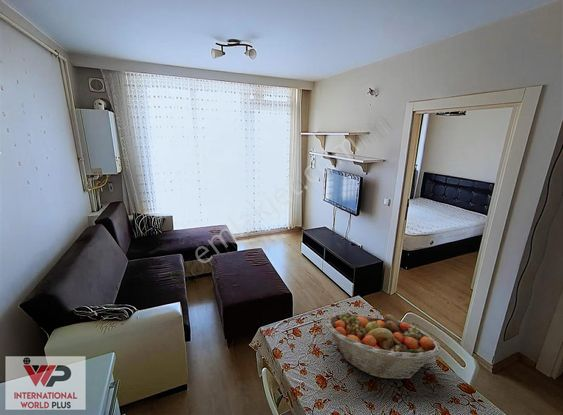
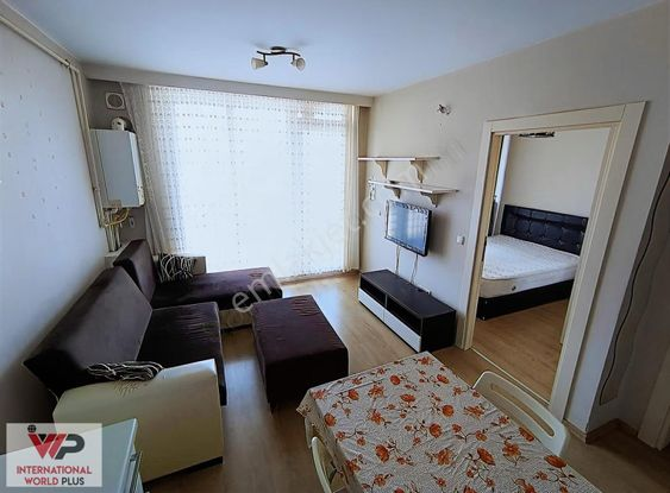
- fruit basket [324,311,442,380]
